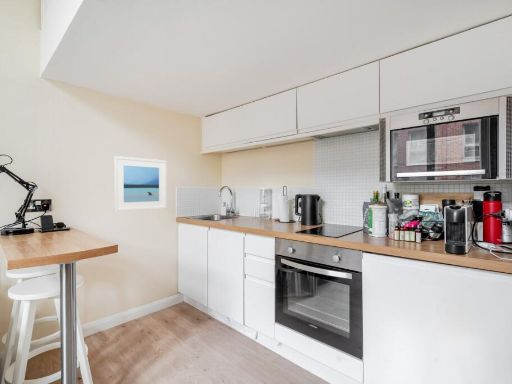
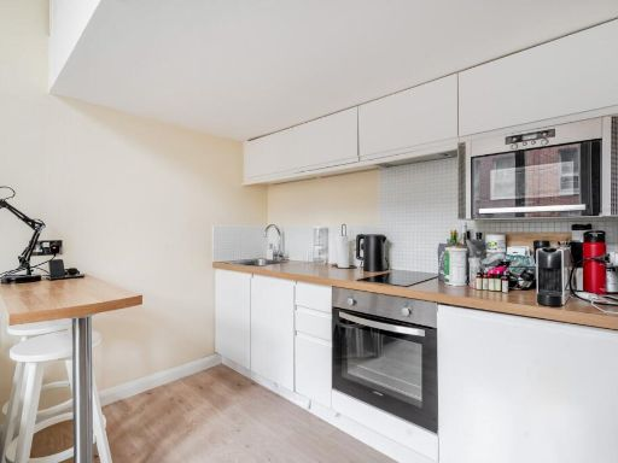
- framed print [113,155,168,212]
